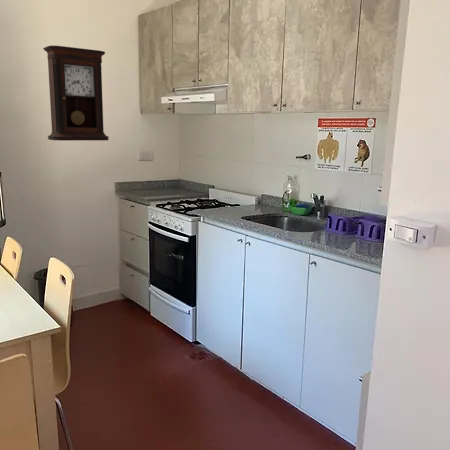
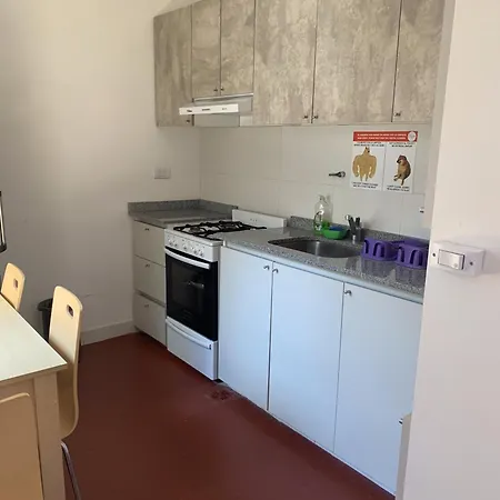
- pendulum clock [42,45,110,142]
